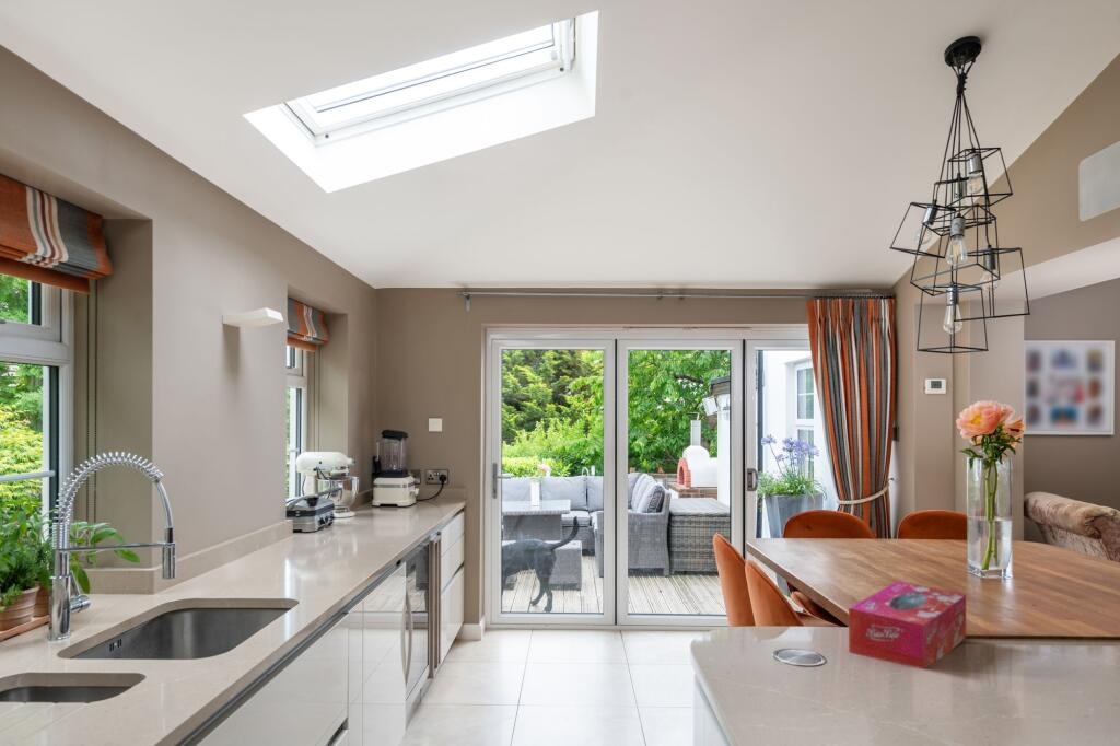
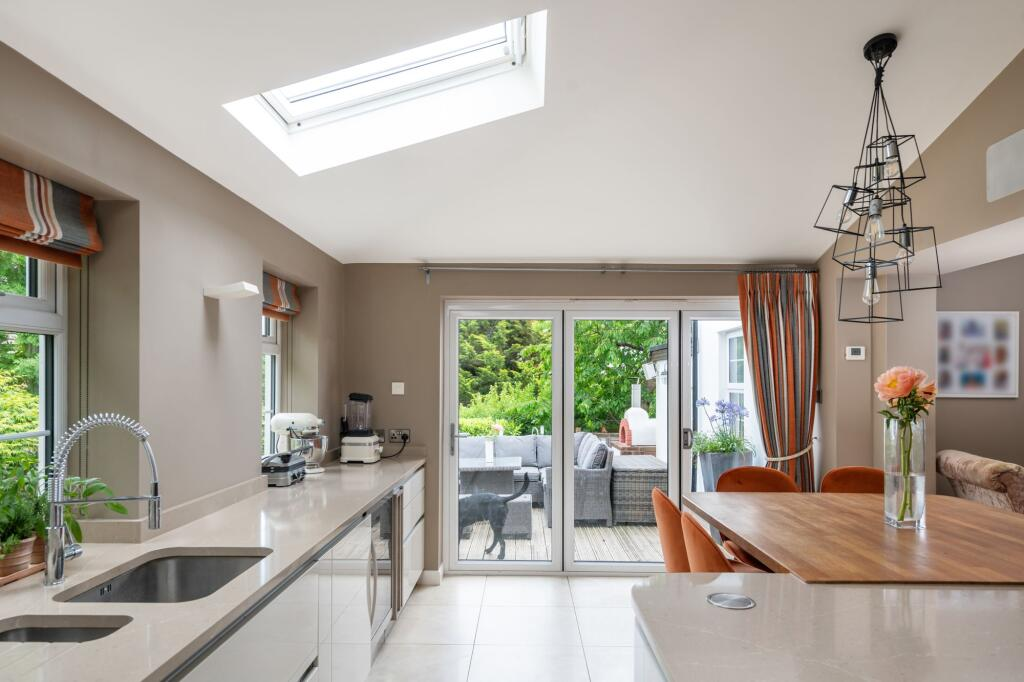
- tissue box [848,580,967,669]
